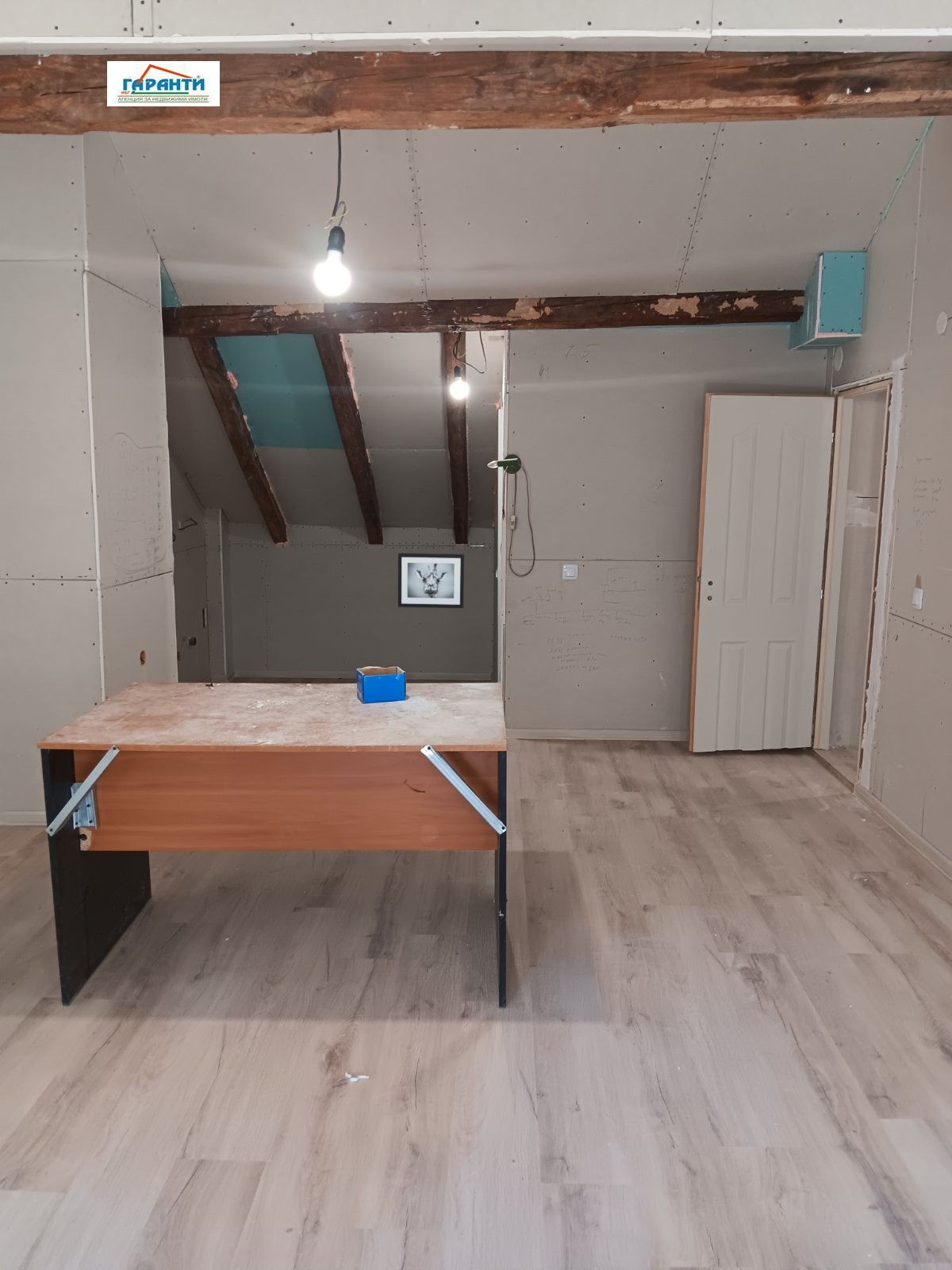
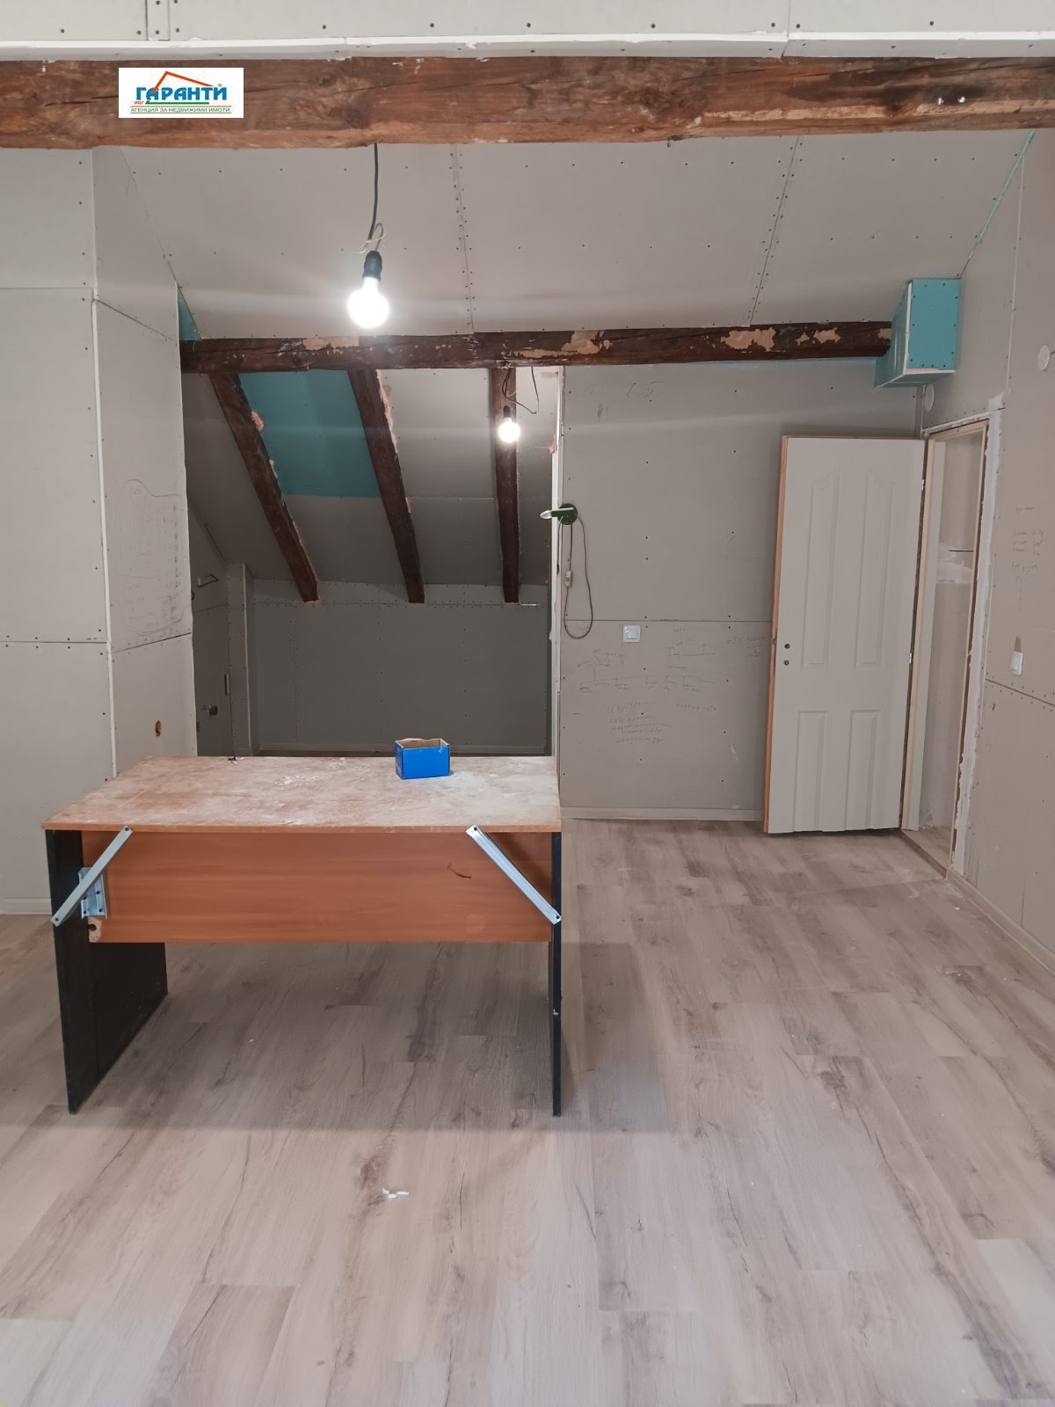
- wall art [397,552,465,609]
